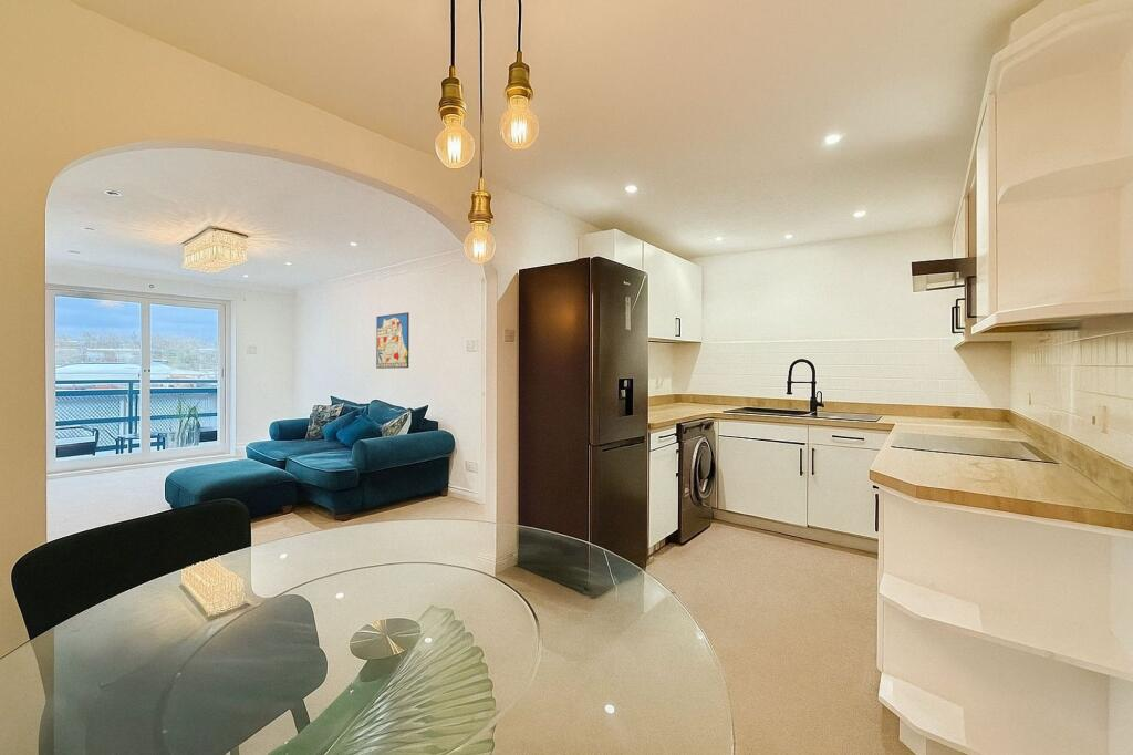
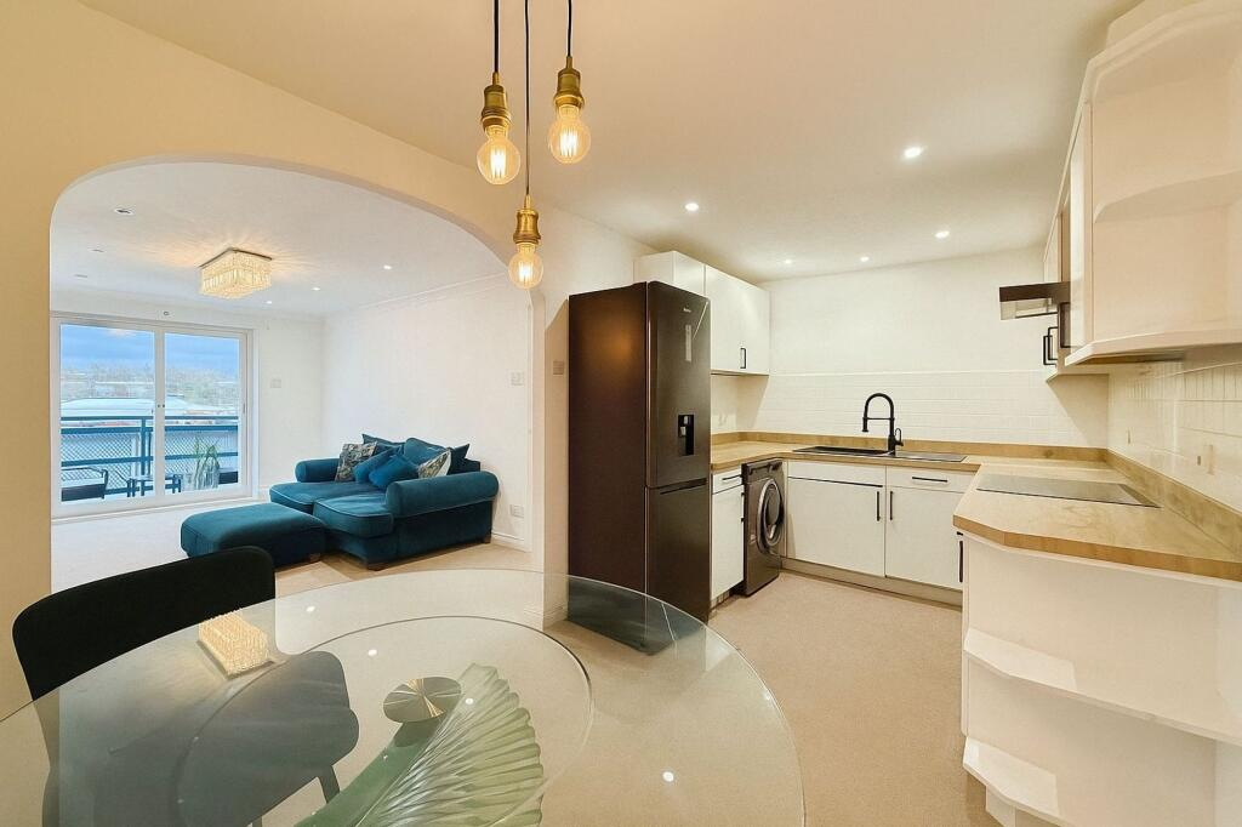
- wall art [375,311,410,370]
